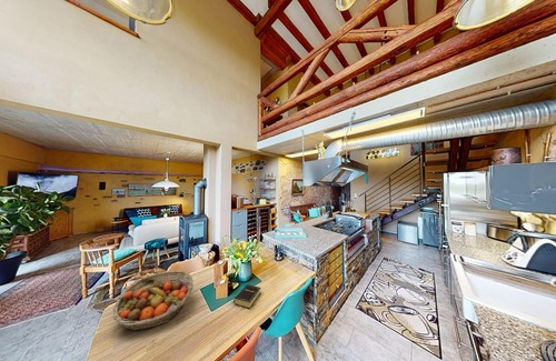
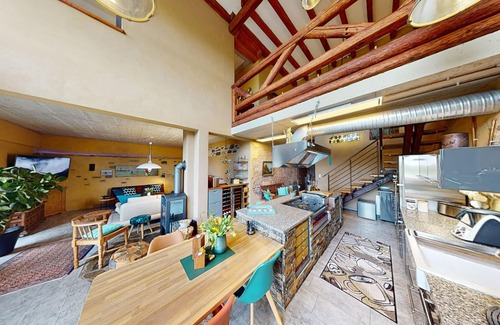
- book [231,283,262,310]
- fruit basket [111,270,195,332]
